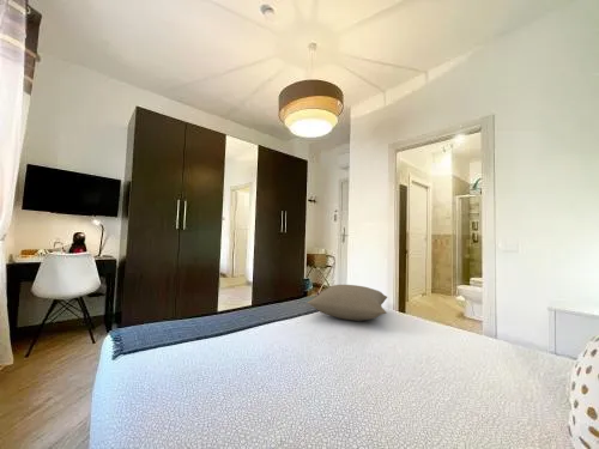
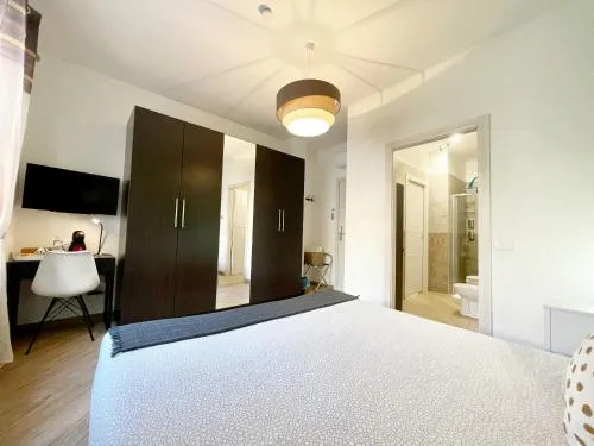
- pillow [307,284,388,321]
